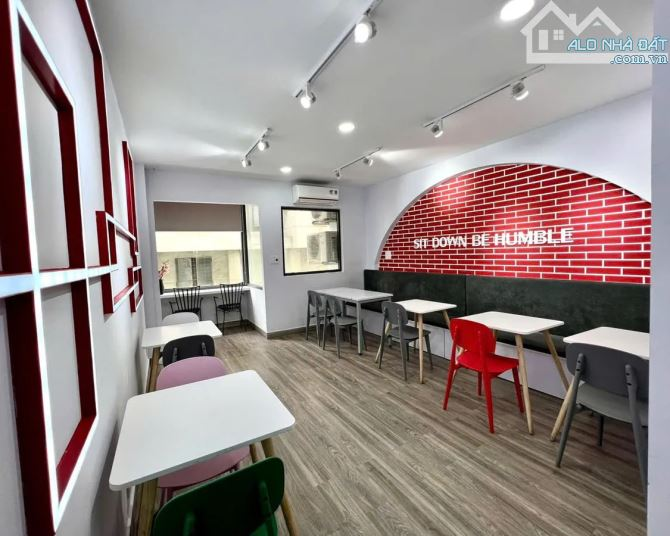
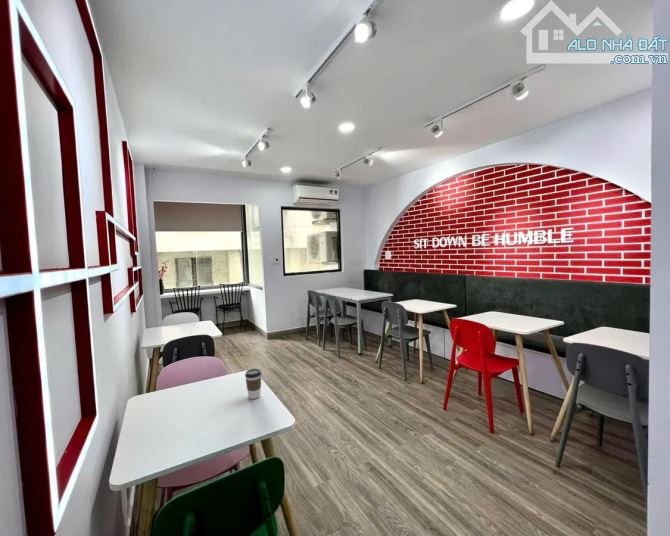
+ coffee cup [244,368,262,400]
